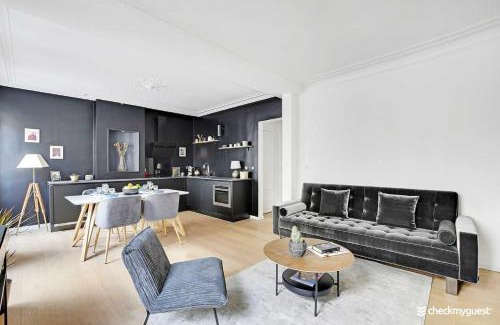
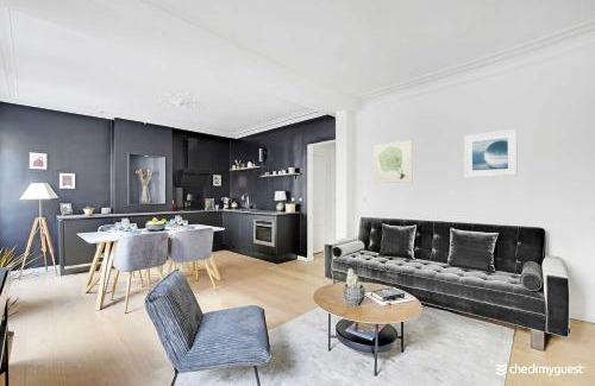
+ wall art [372,139,413,185]
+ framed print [463,128,519,178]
